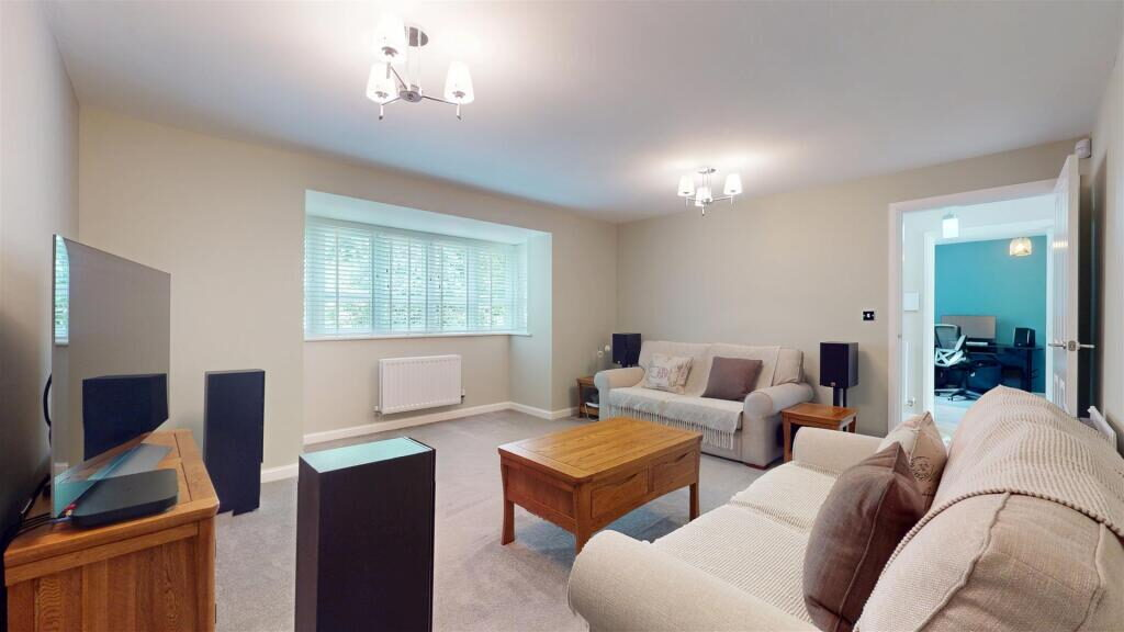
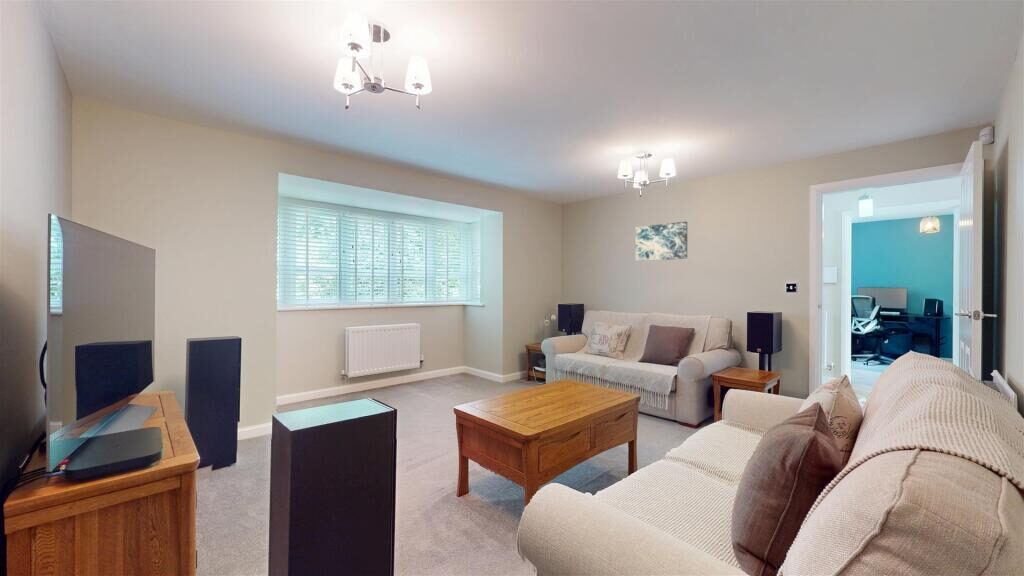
+ wall art [635,220,688,262]
